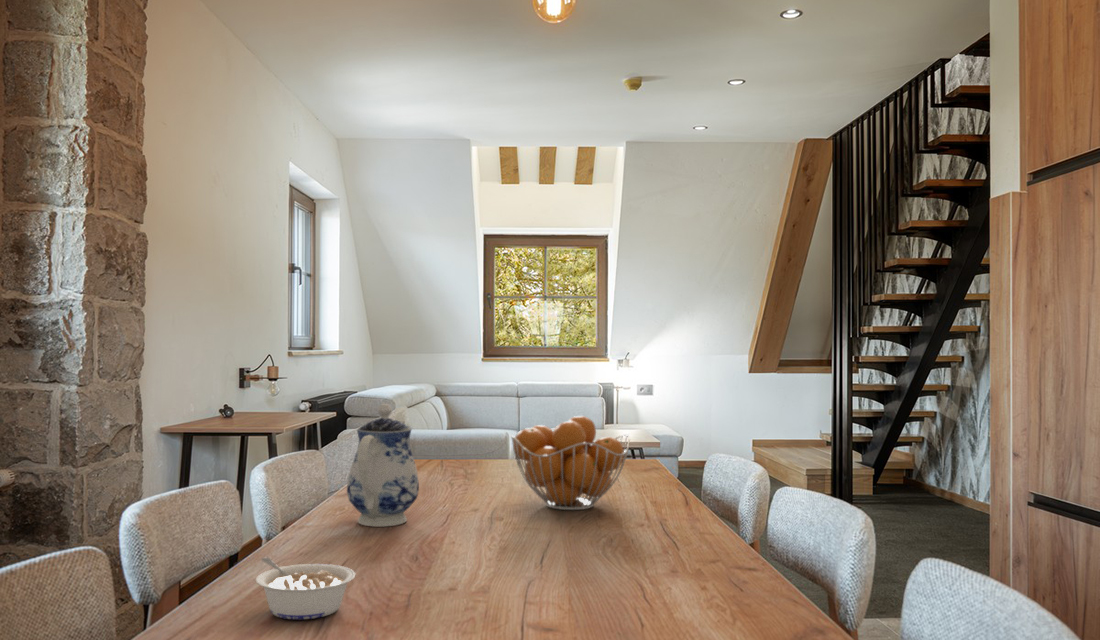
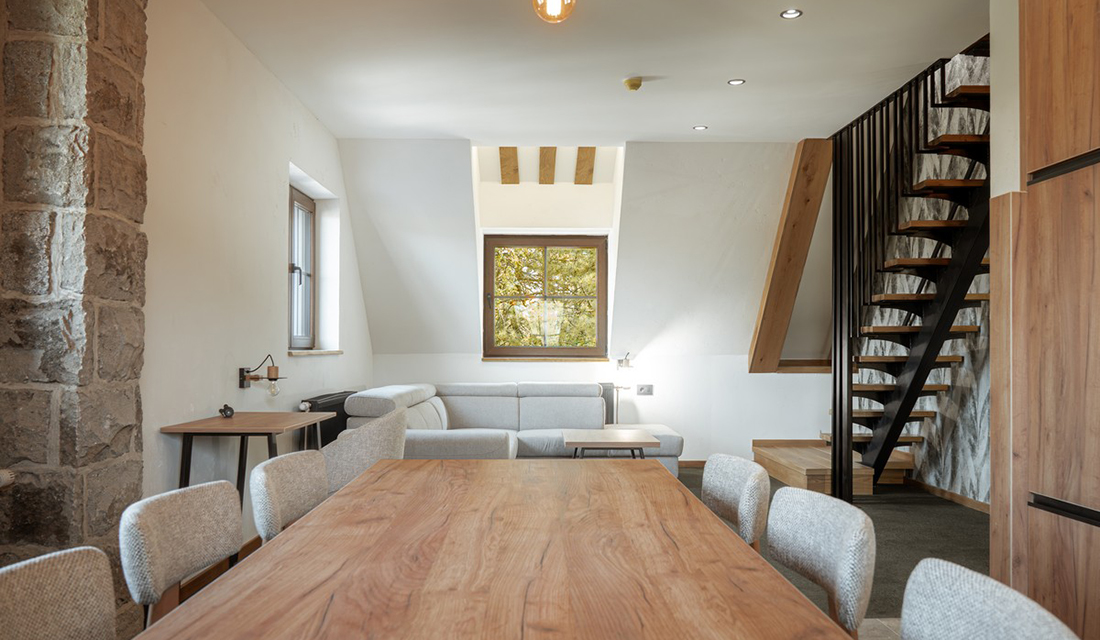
- legume [255,556,357,620]
- teapot [346,403,420,528]
- fruit basket [510,415,631,511]
